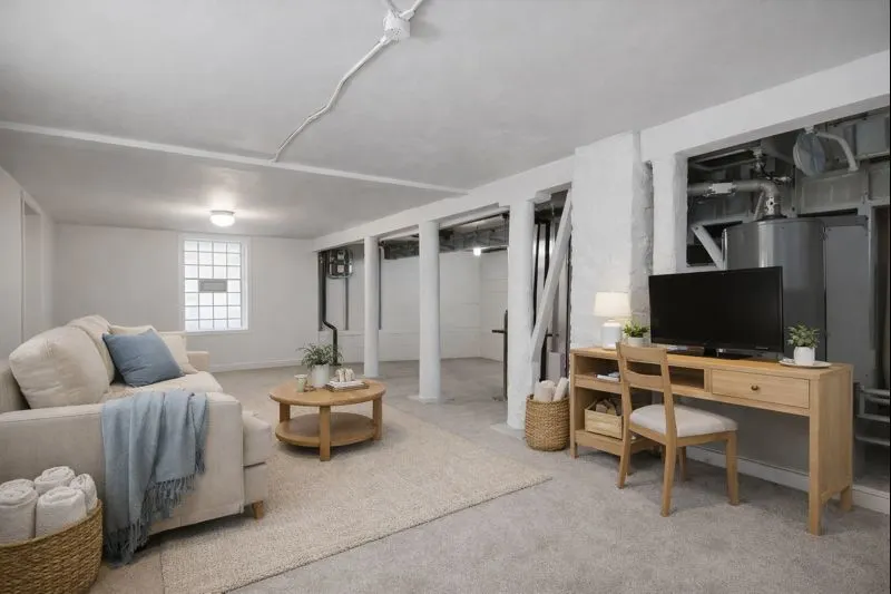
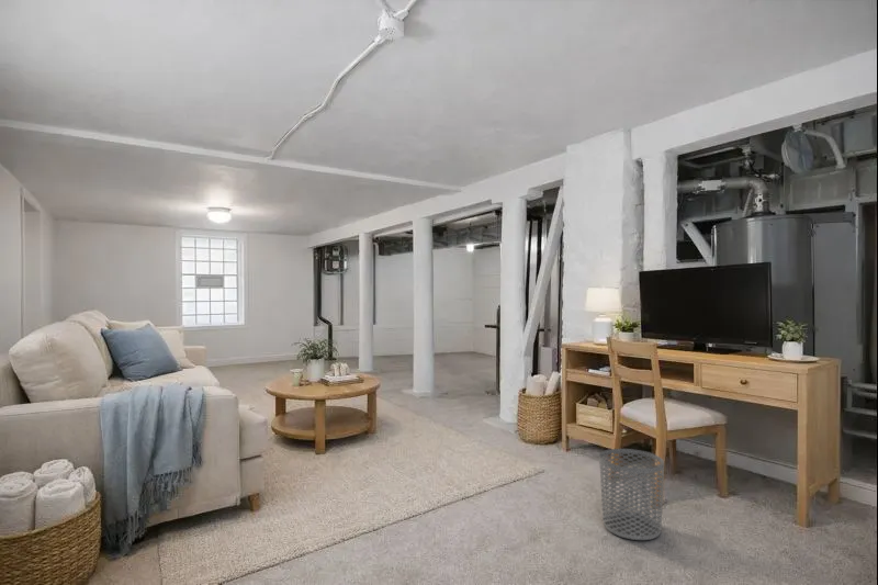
+ waste bin [598,448,665,541]
